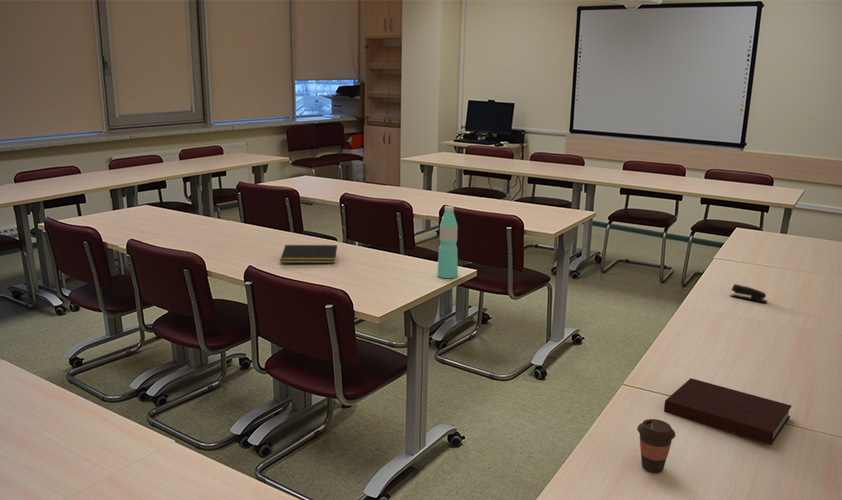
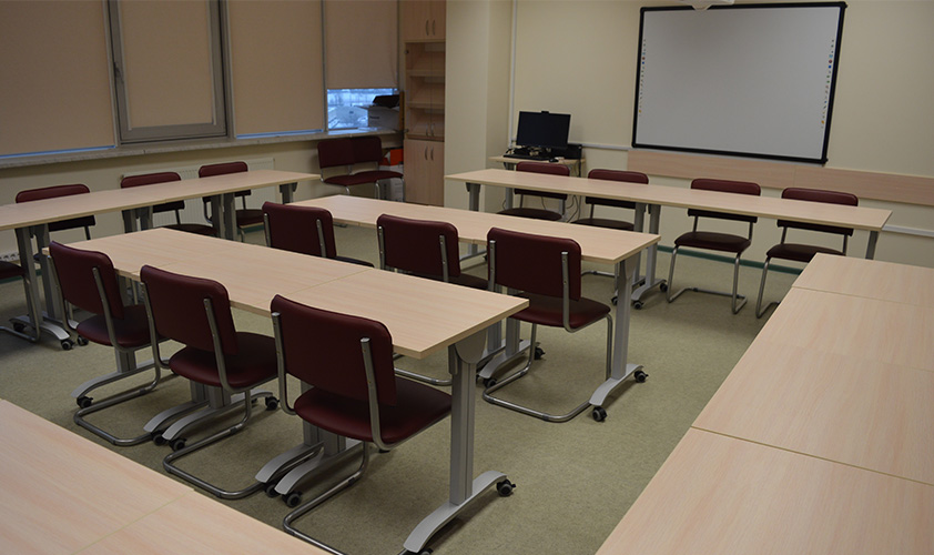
- water bottle [436,205,459,279]
- notepad [279,244,338,264]
- stapler [729,283,768,303]
- coffee cup [636,418,676,474]
- notebook [663,377,792,446]
